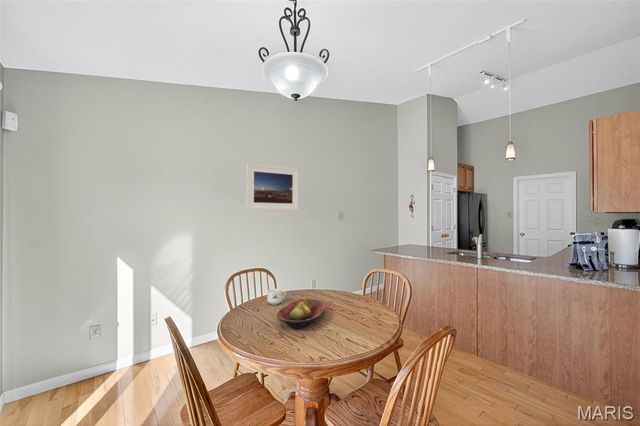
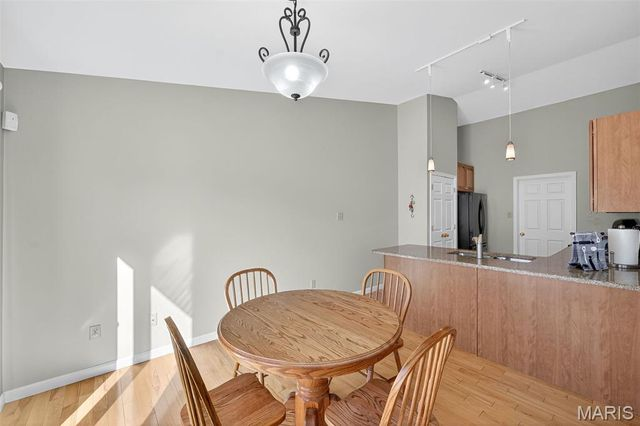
- fruit bowl [276,297,327,330]
- mug [266,288,287,306]
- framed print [245,163,300,211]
